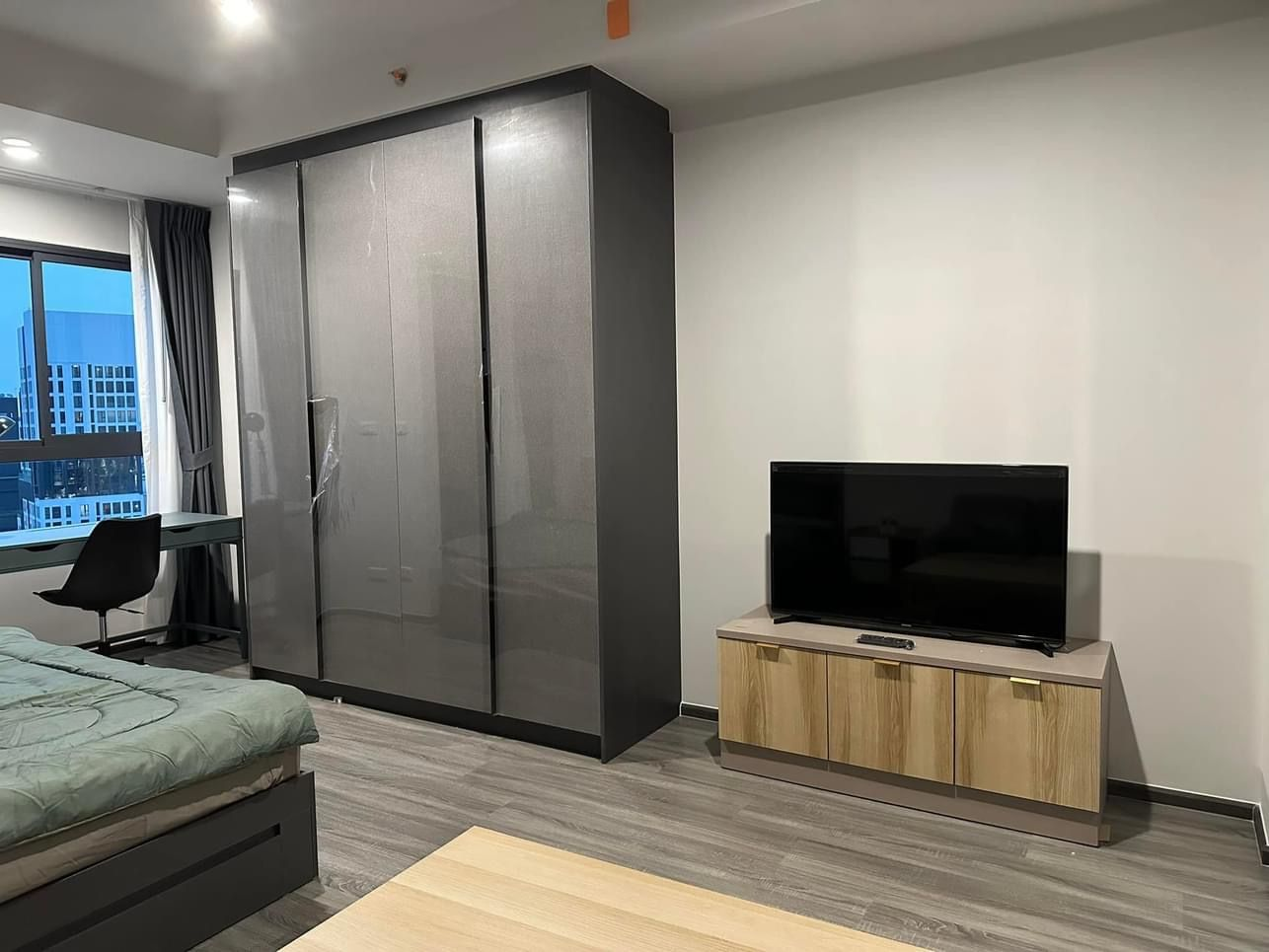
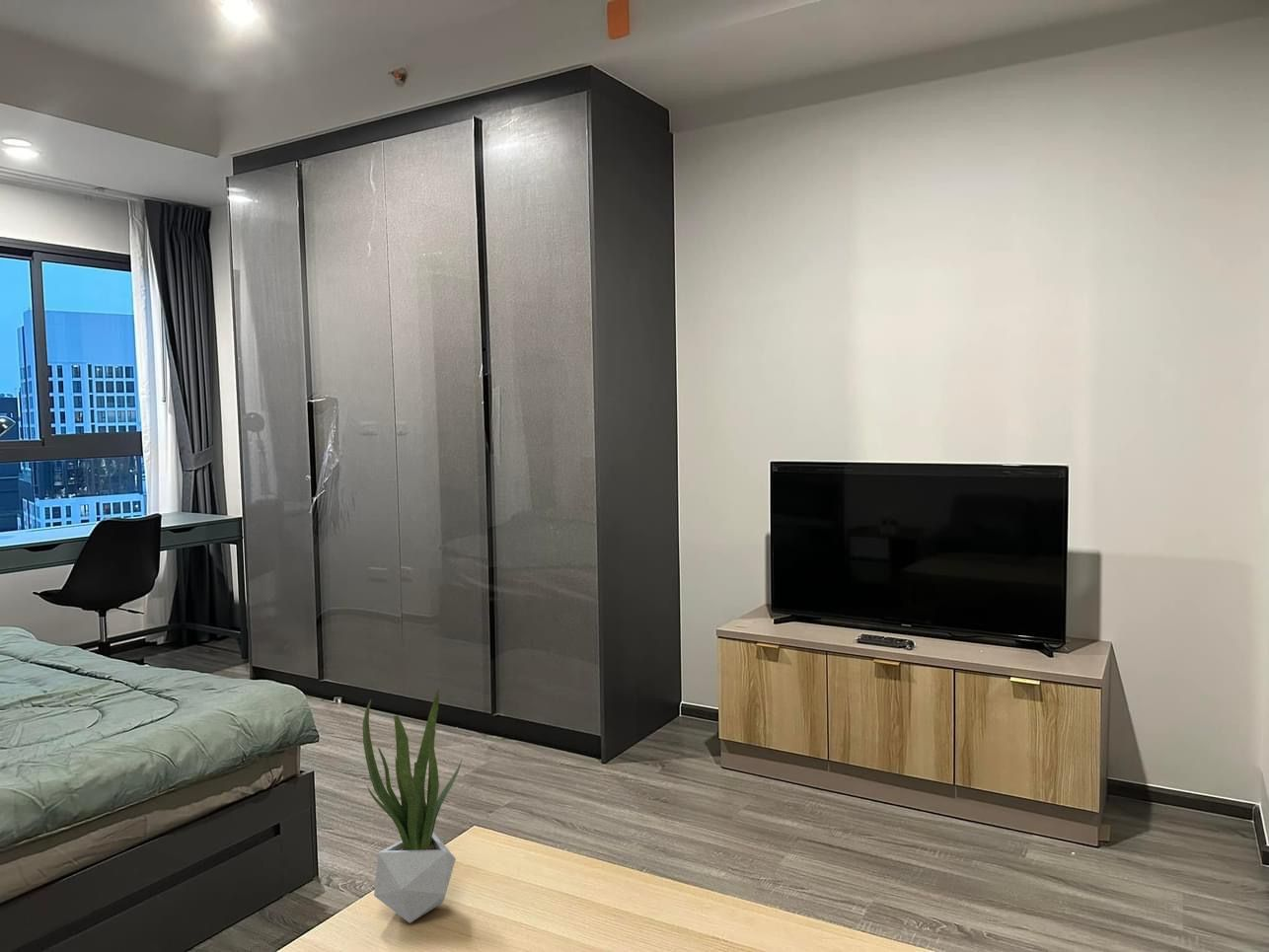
+ potted plant [362,688,463,924]
